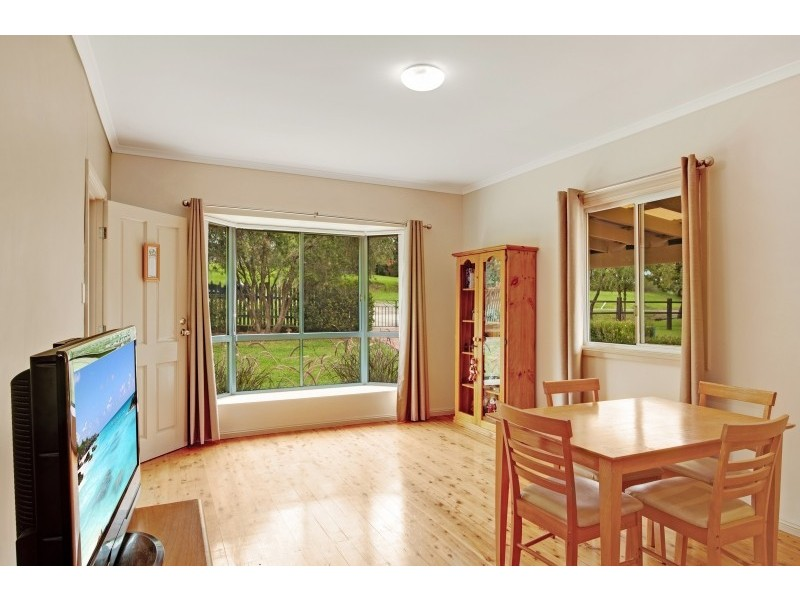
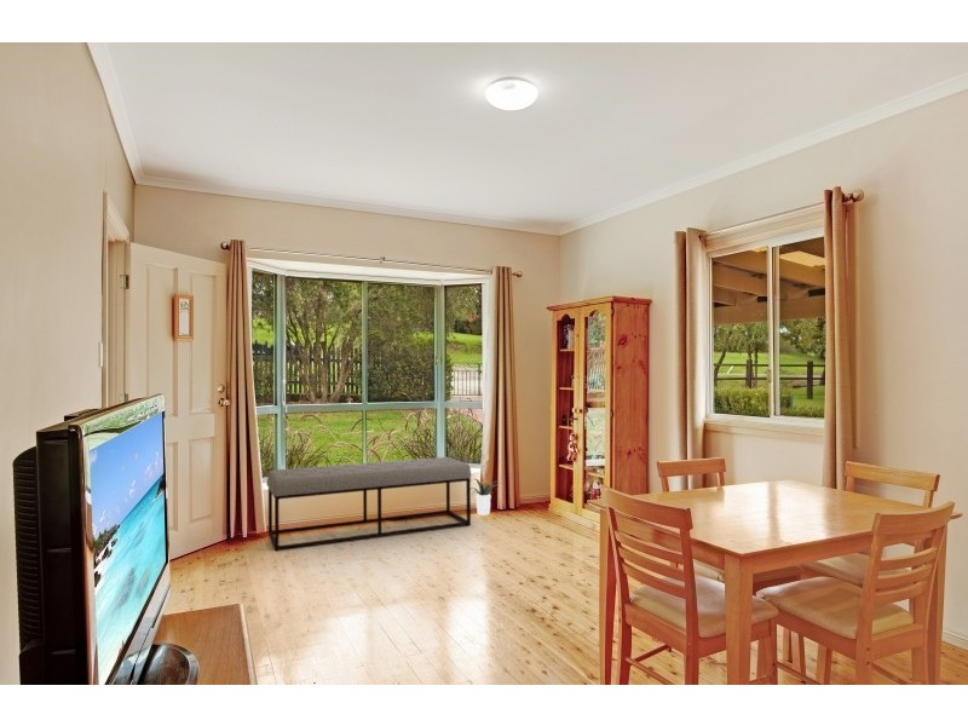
+ potted plant [471,478,501,517]
+ bench [265,456,472,552]
